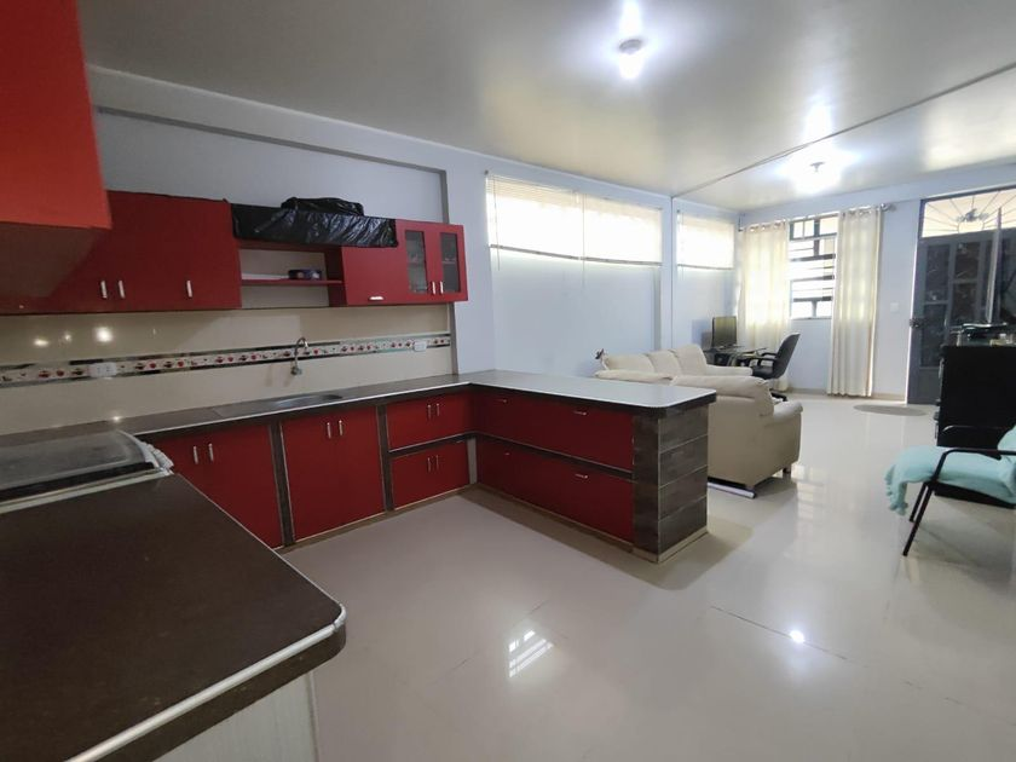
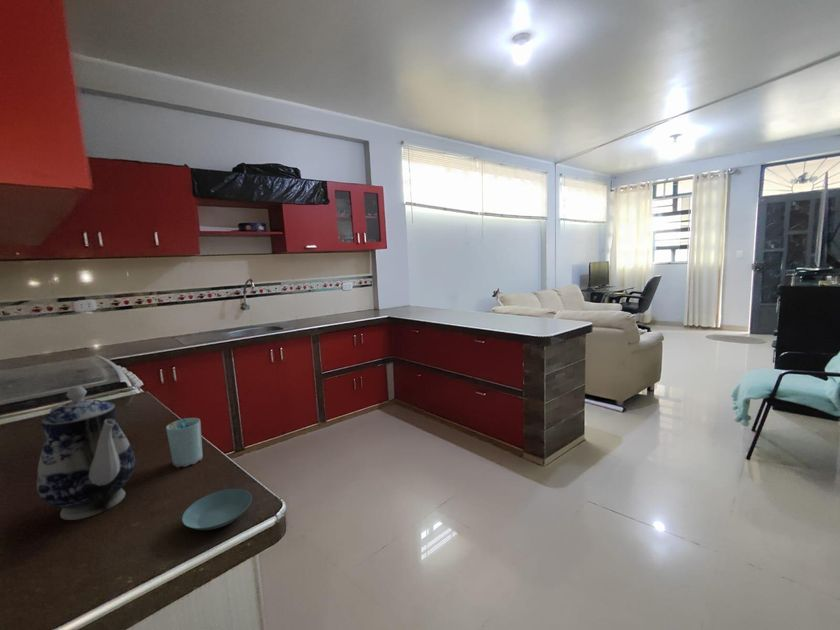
+ saucer [181,488,253,531]
+ teapot [36,385,136,521]
+ cup [165,417,204,468]
